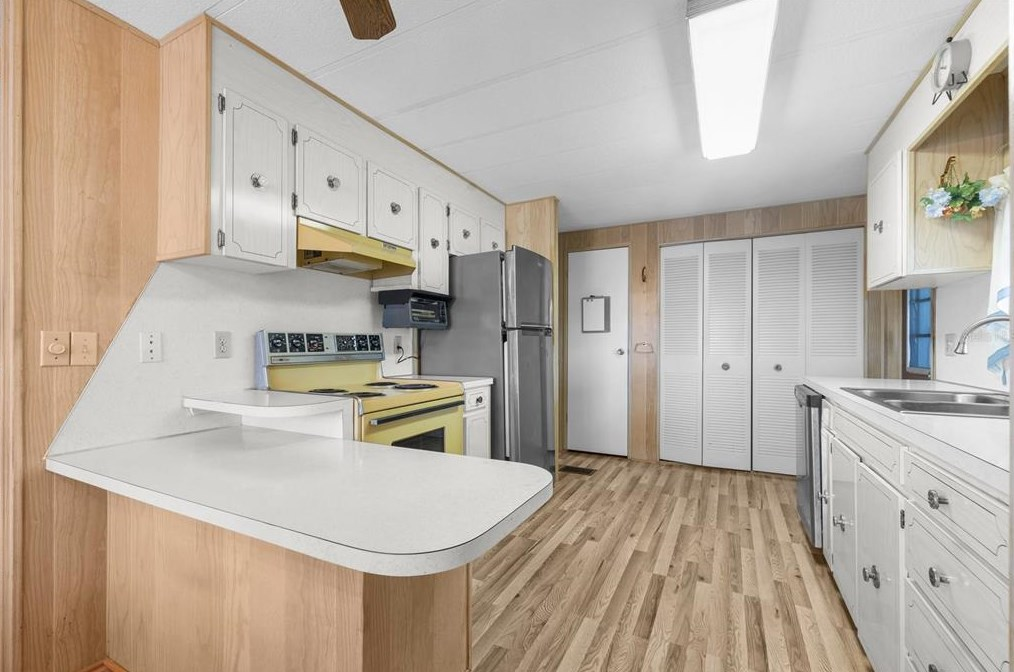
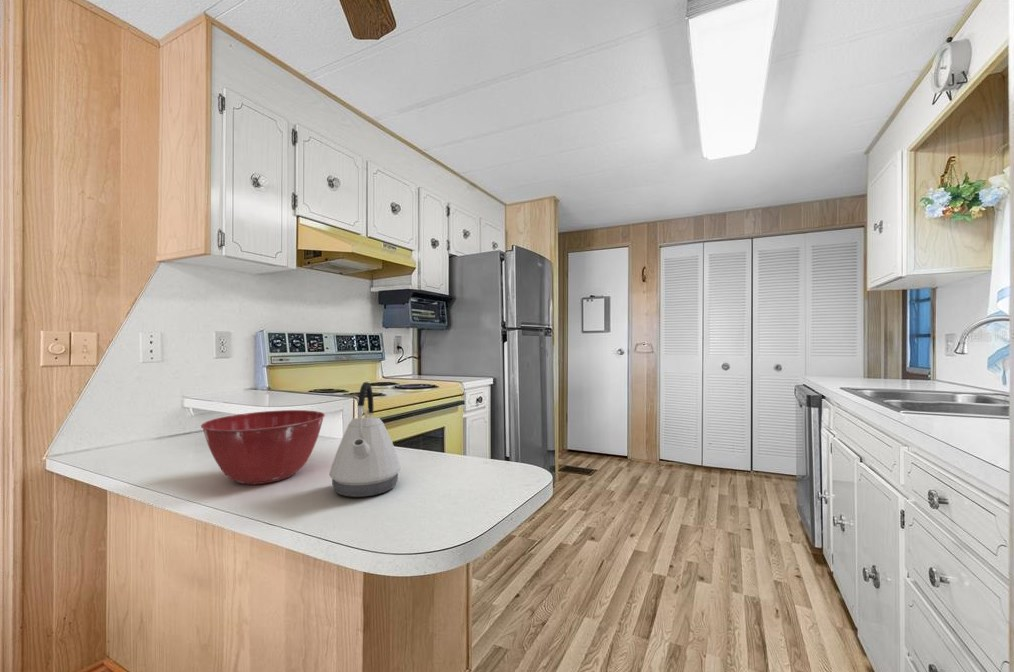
+ kettle [329,381,401,498]
+ mixing bowl [200,409,326,485]
